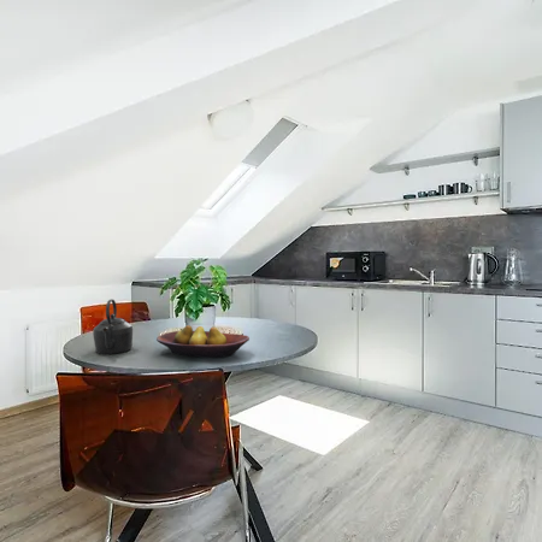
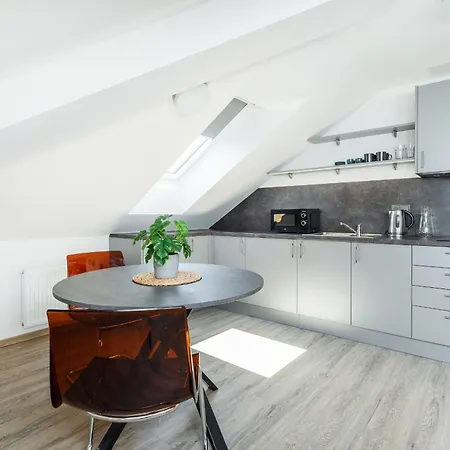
- fruit bowl [155,324,251,359]
- kettle [92,297,134,355]
